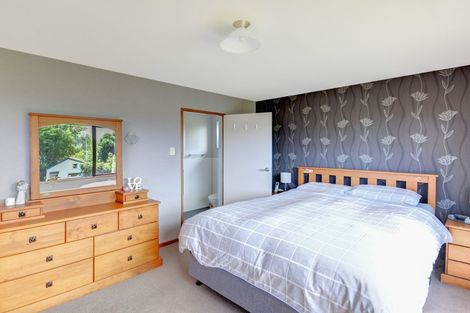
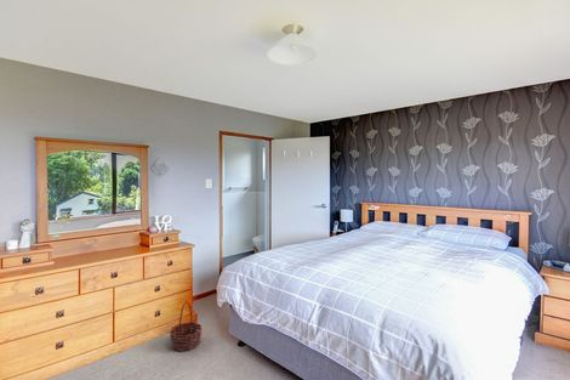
+ basket [169,300,204,352]
